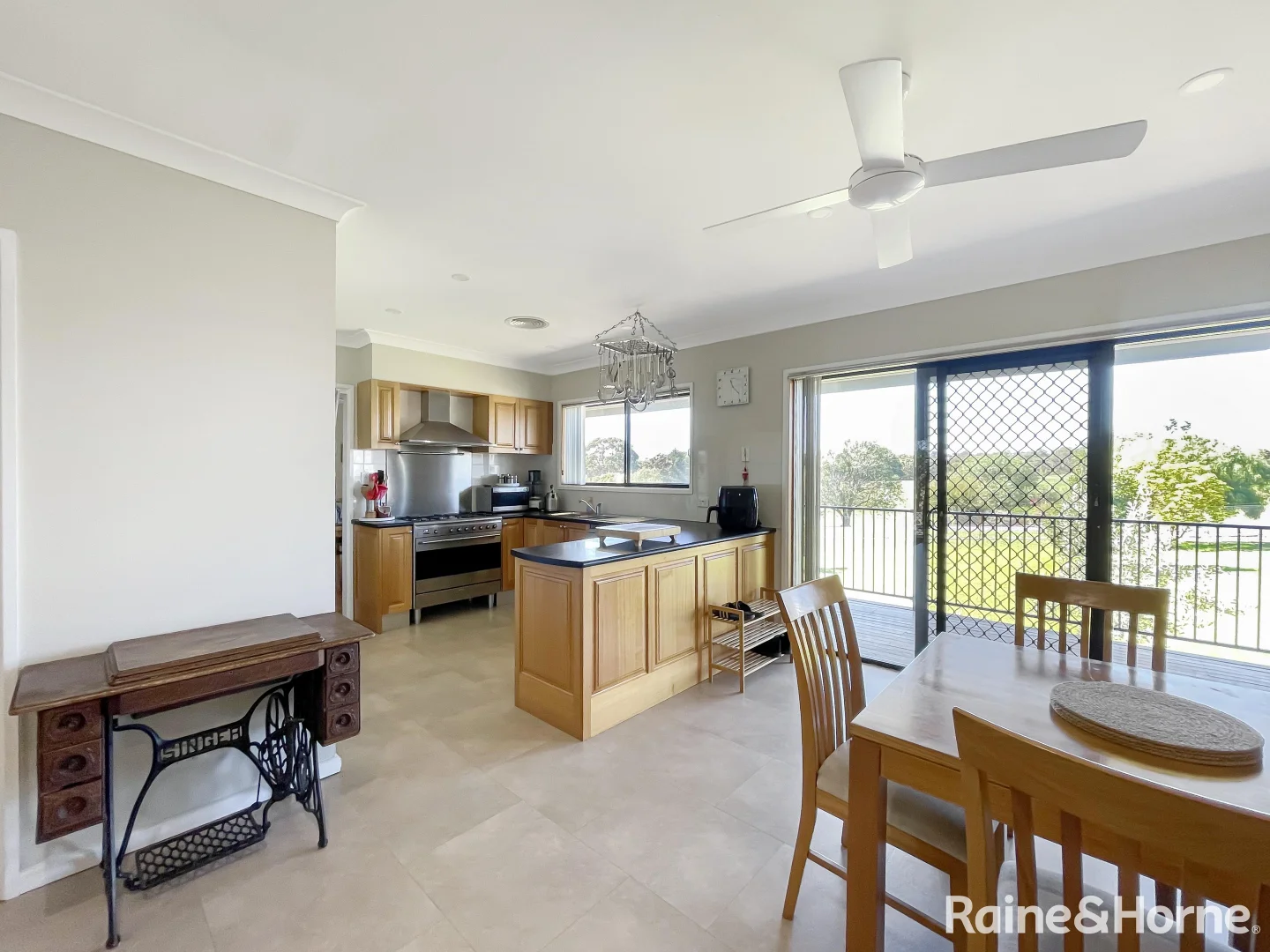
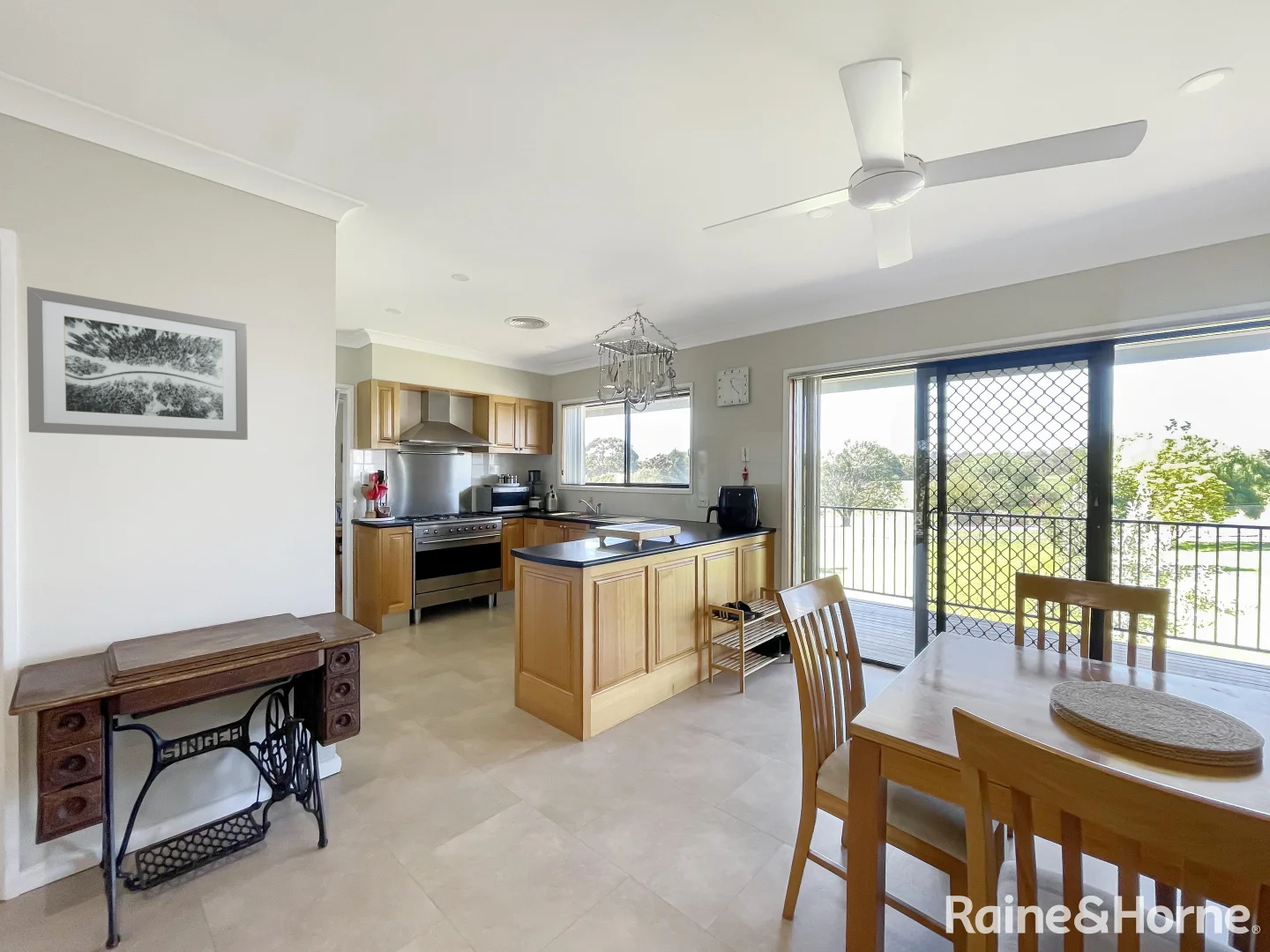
+ wall art [26,286,249,441]
